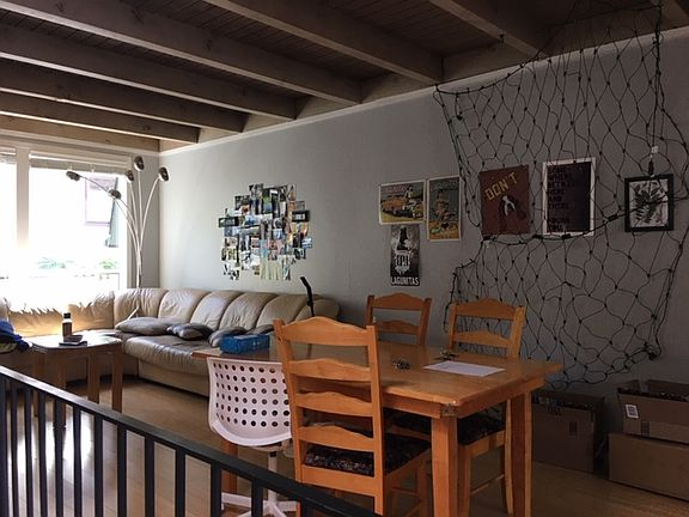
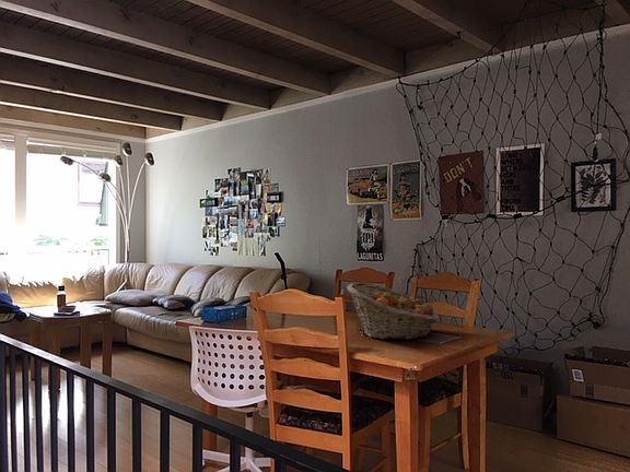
+ fruit basket [346,281,440,341]
